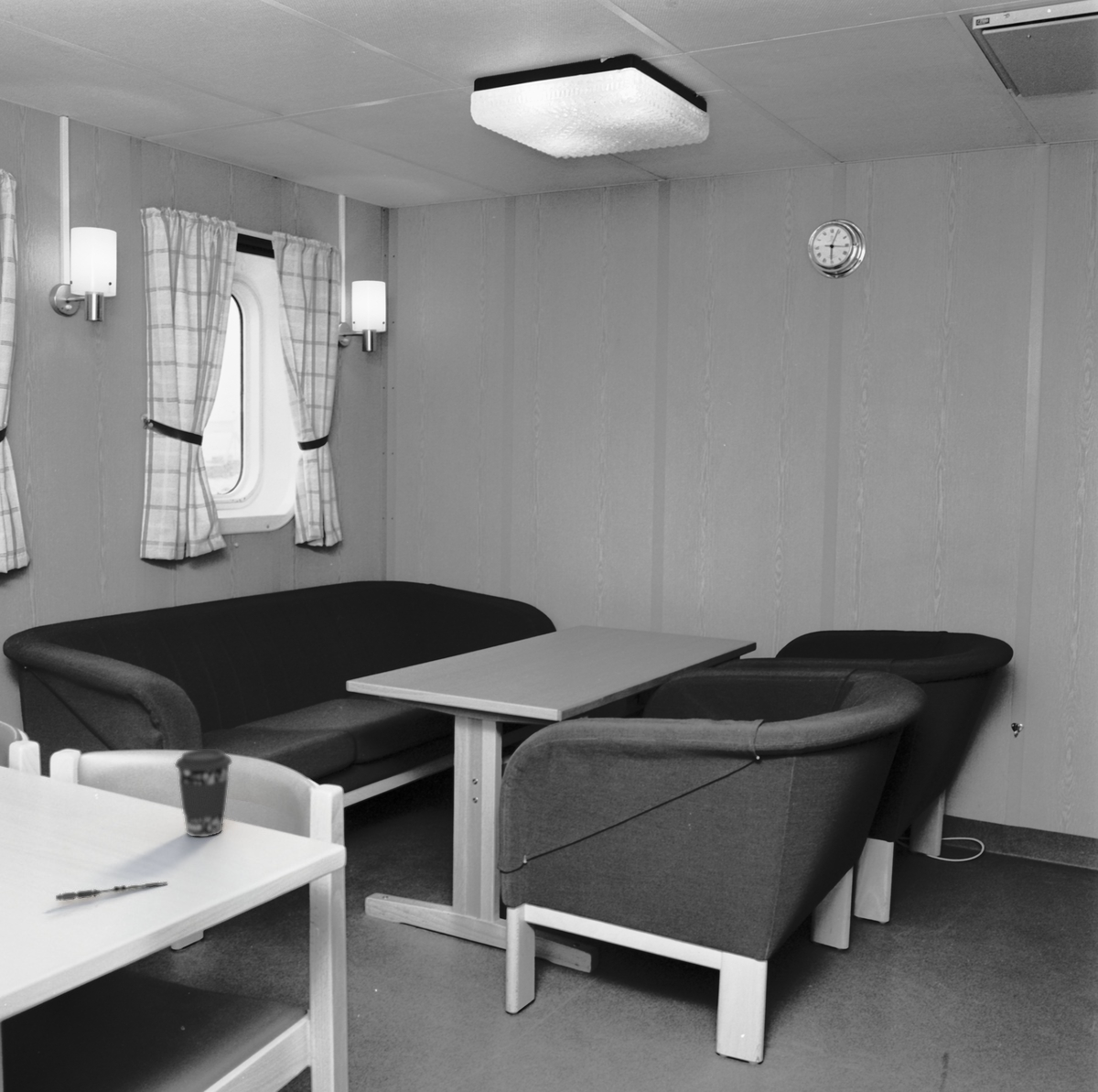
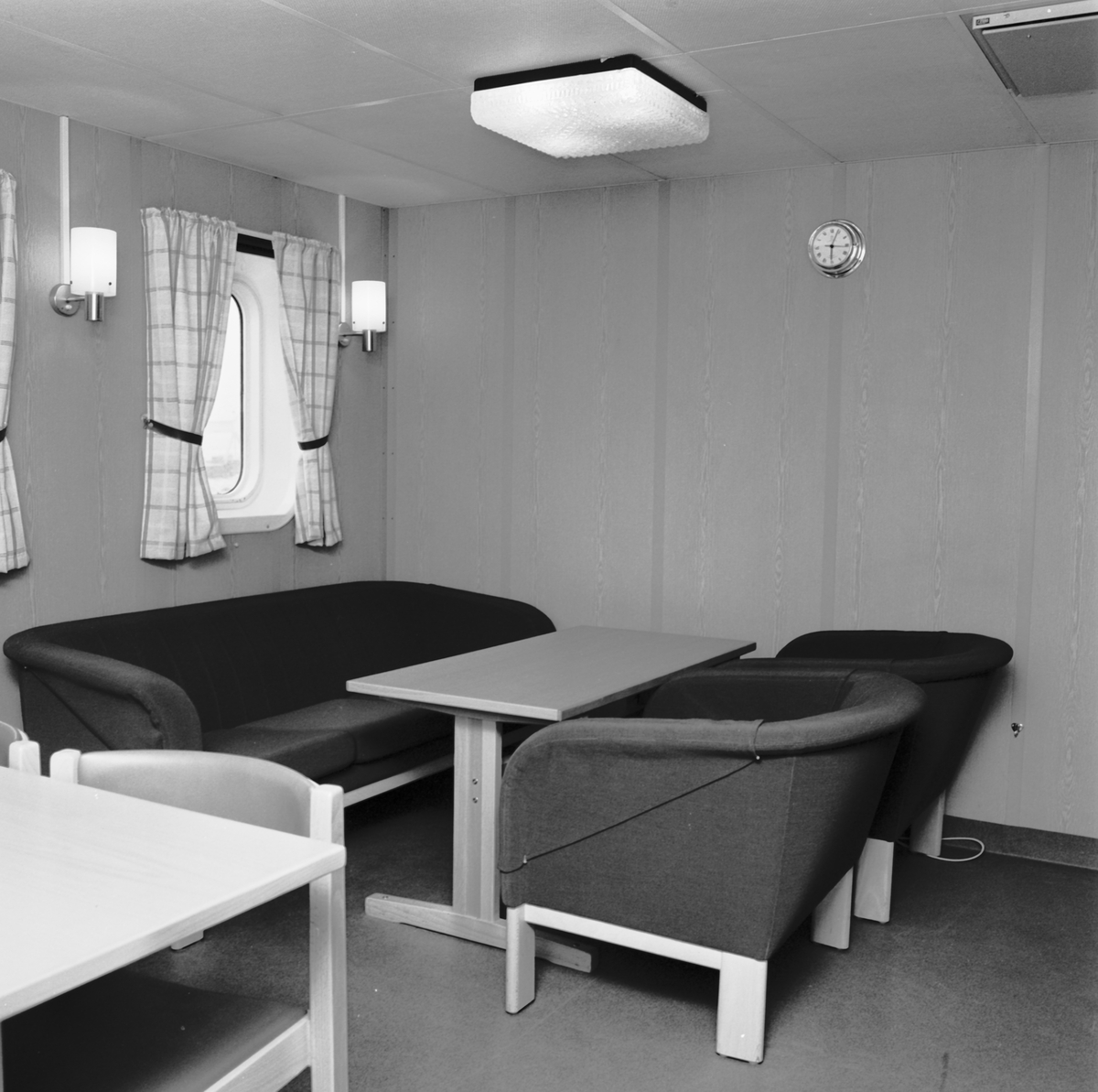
- pen [55,881,168,902]
- coffee cup [174,748,233,838]
